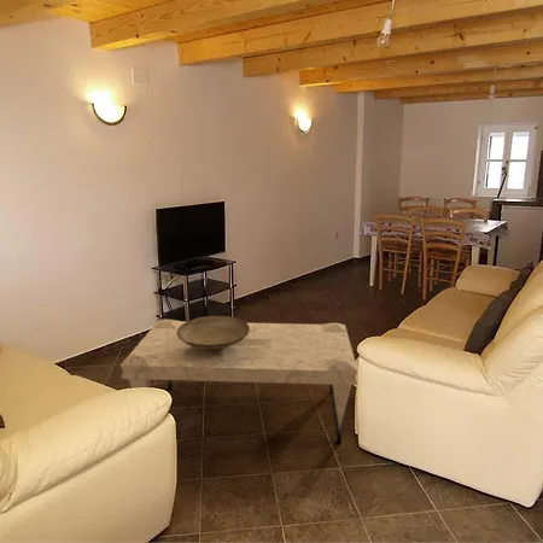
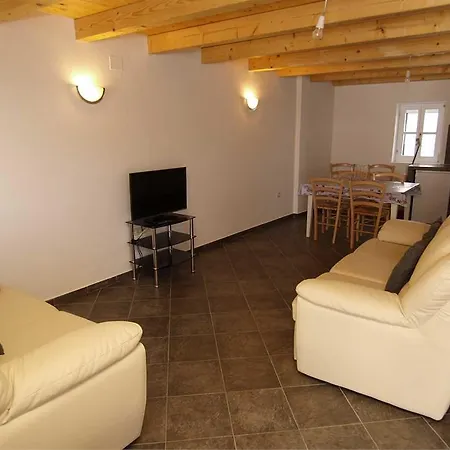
- coffee table [119,319,358,445]
- decorative bowl [177,315,250,351]
